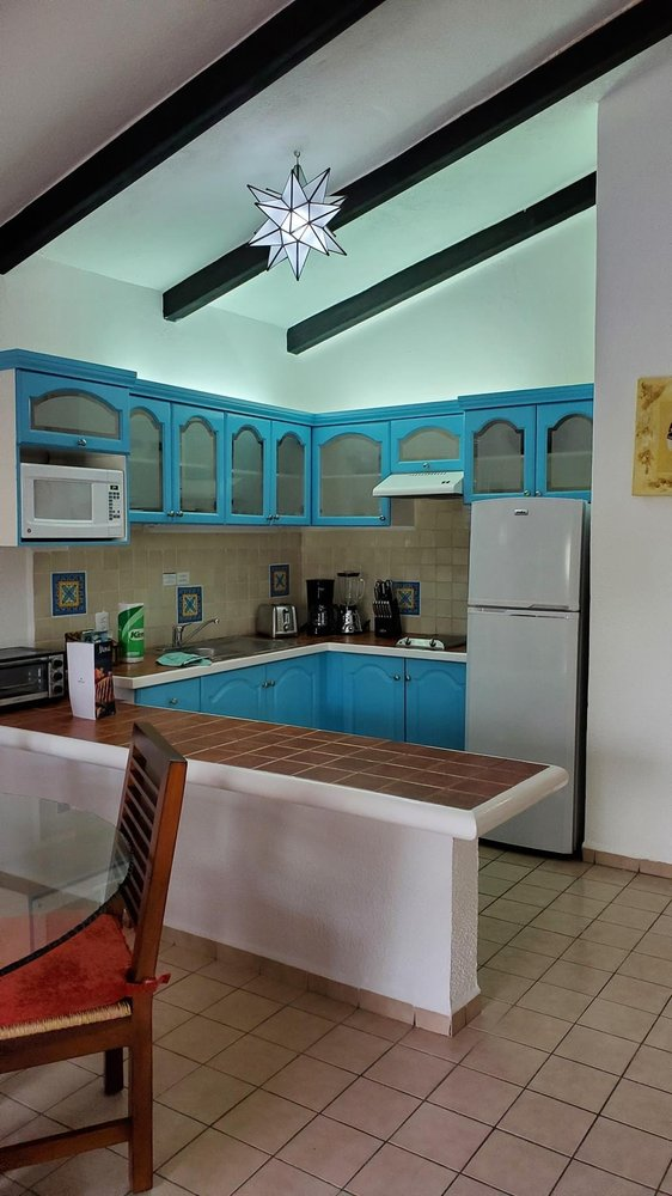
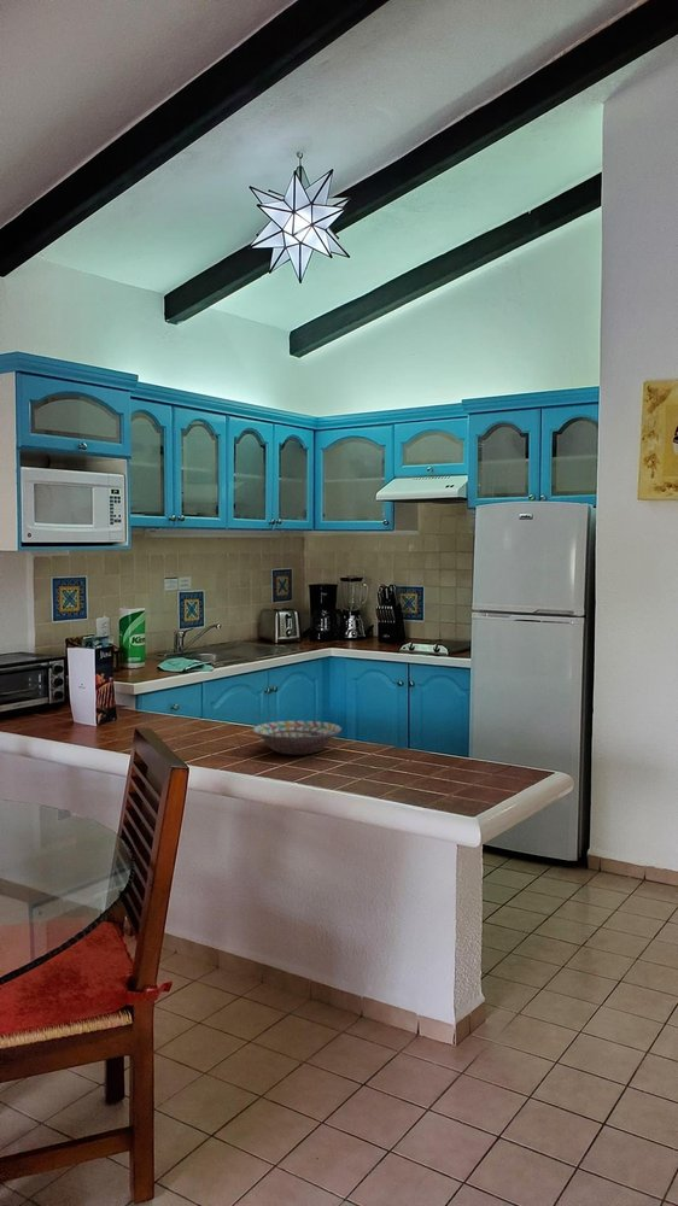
+ decorative bowl [252,719,343,756]
